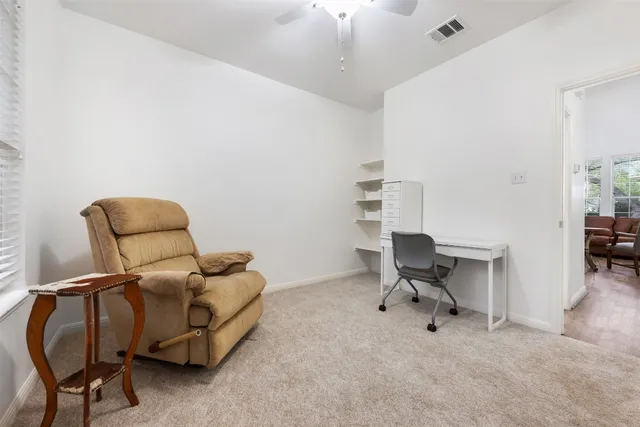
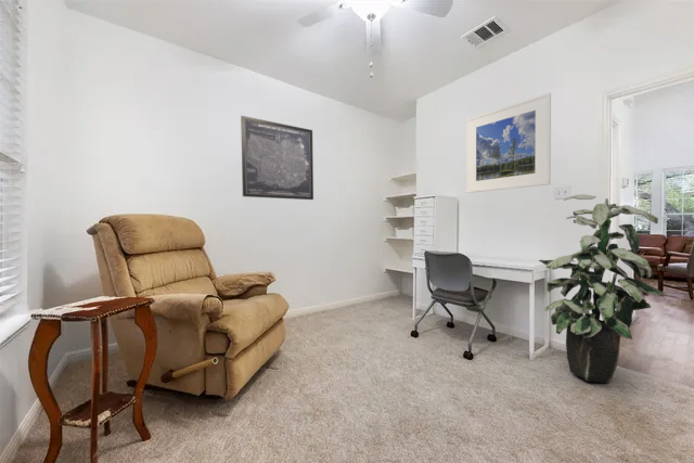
+ wall art [240,115,314,201]
+ indoor plant [538,193,665,384]
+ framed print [465,92,552,194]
